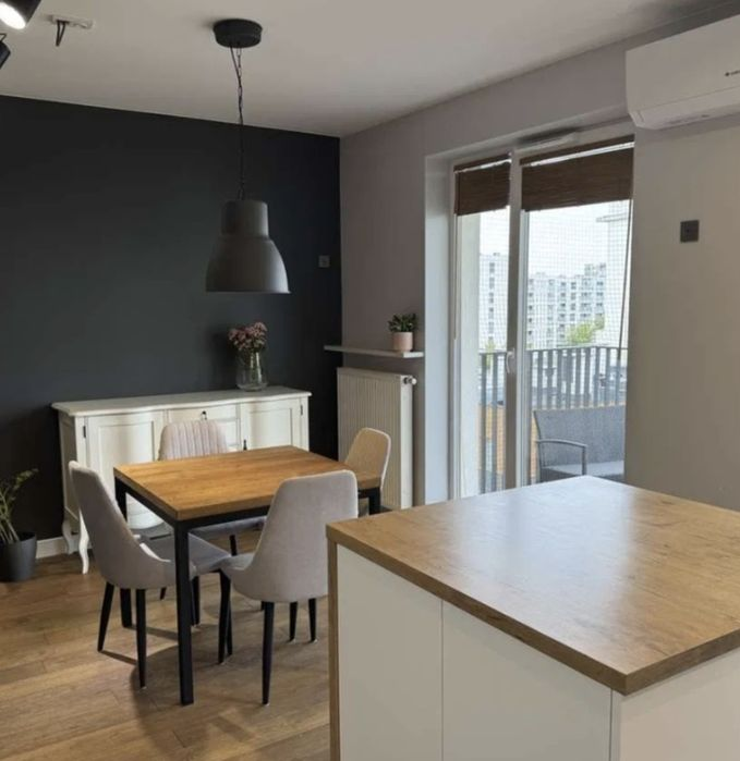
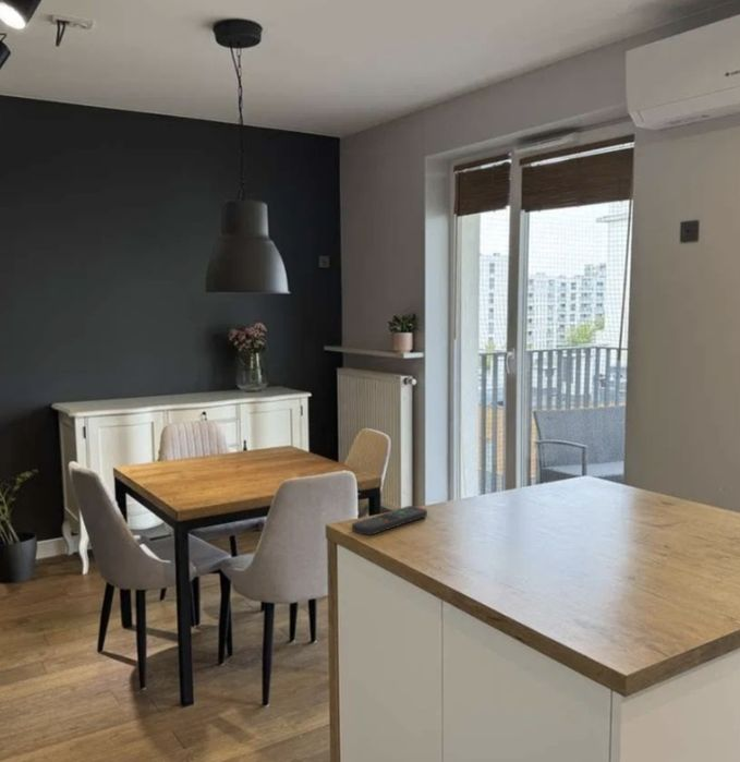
+ remote control [351,505,428,536]
